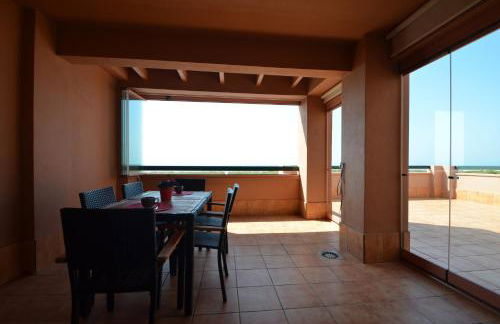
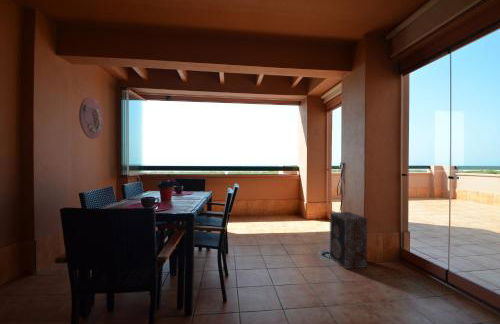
+ speaker [329,211,368,270]
+ decorative platter [78,96,104,140]
